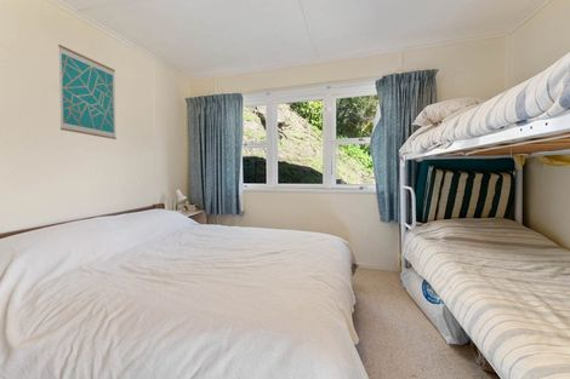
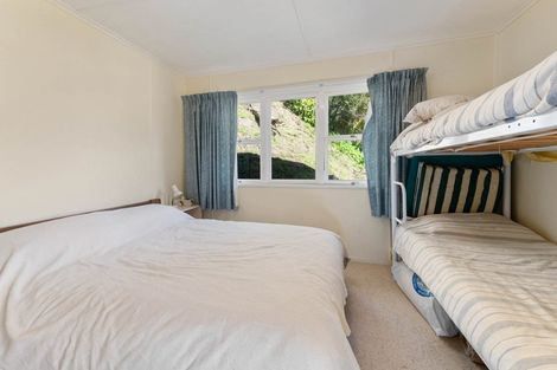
- wall art [57,44,118,140]
